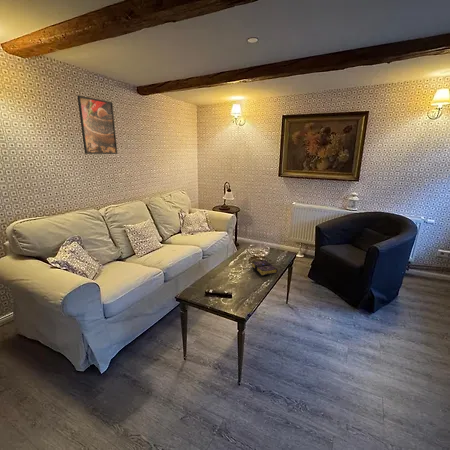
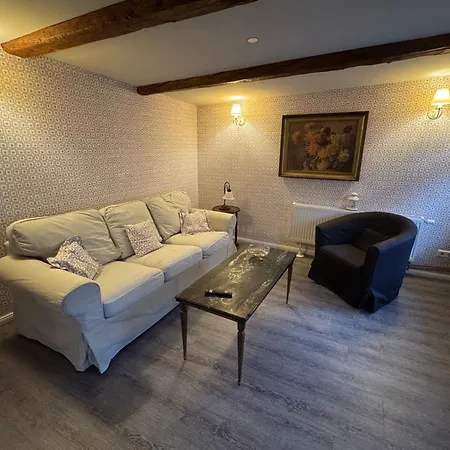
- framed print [76,94,118,155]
- book [251,259,279,277]
